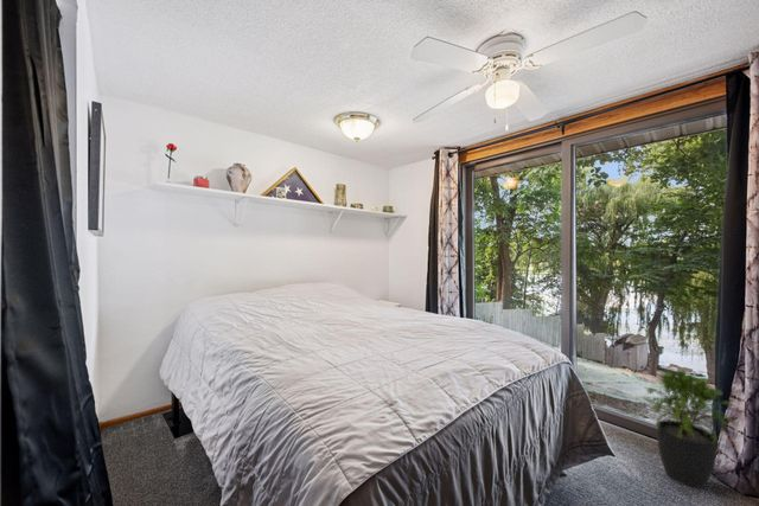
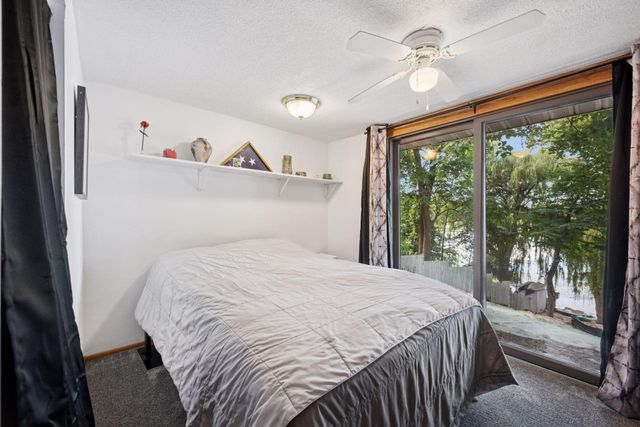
- potted plant [642,367,741,488]
